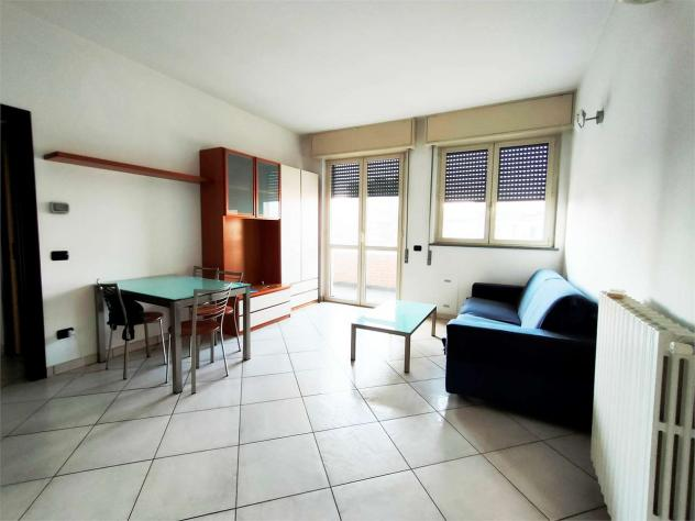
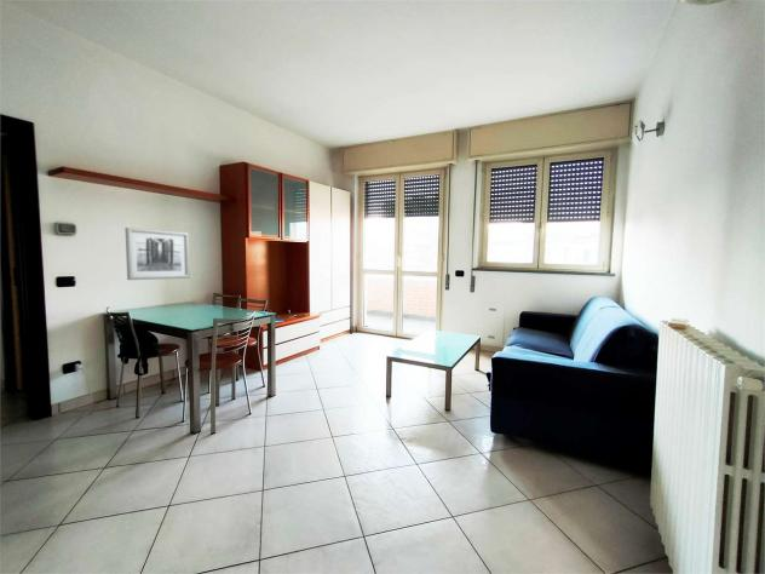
+ wall art [125,226,191,281]
